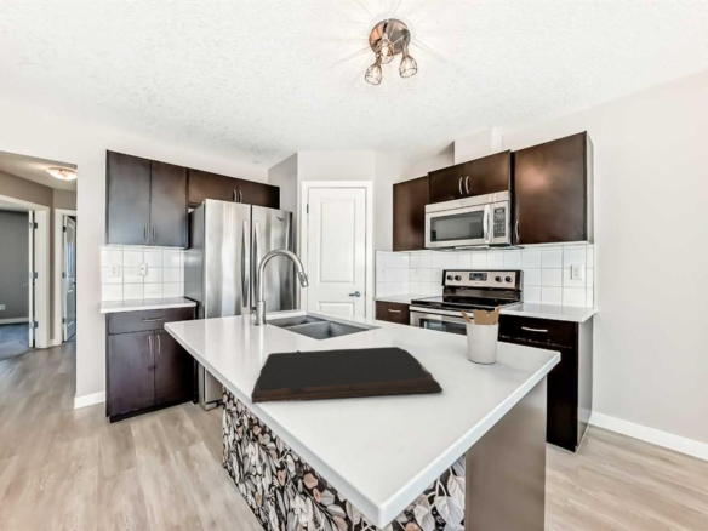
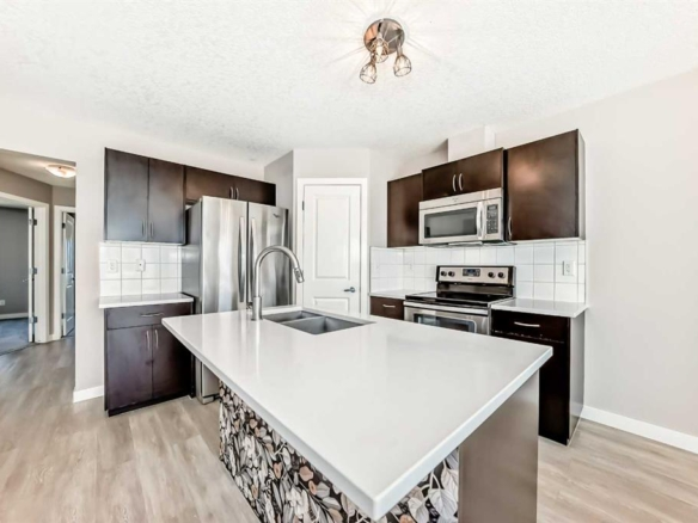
- cutting board [250,346,444,405]
- utensil holder [459,303,502,365]
